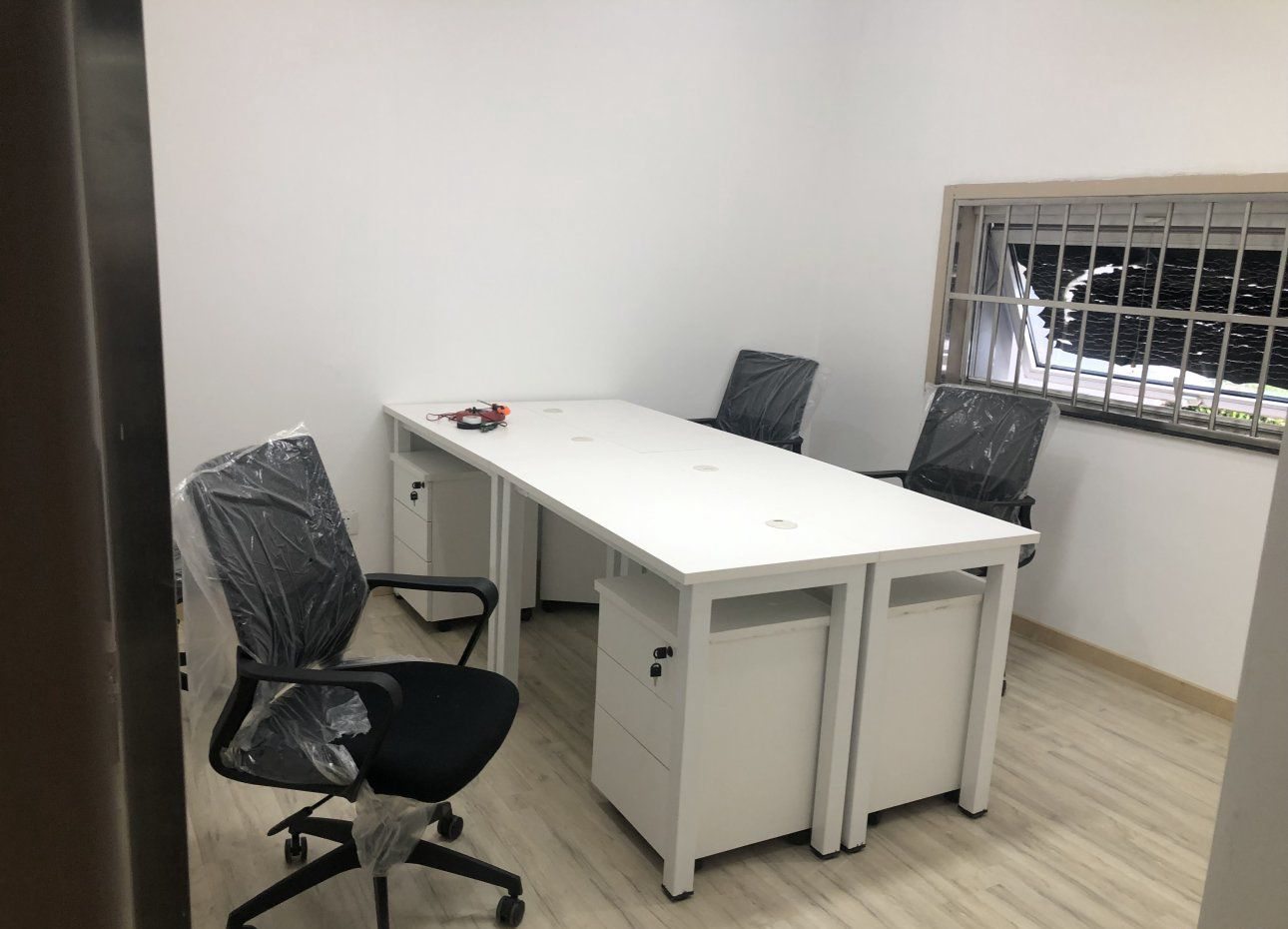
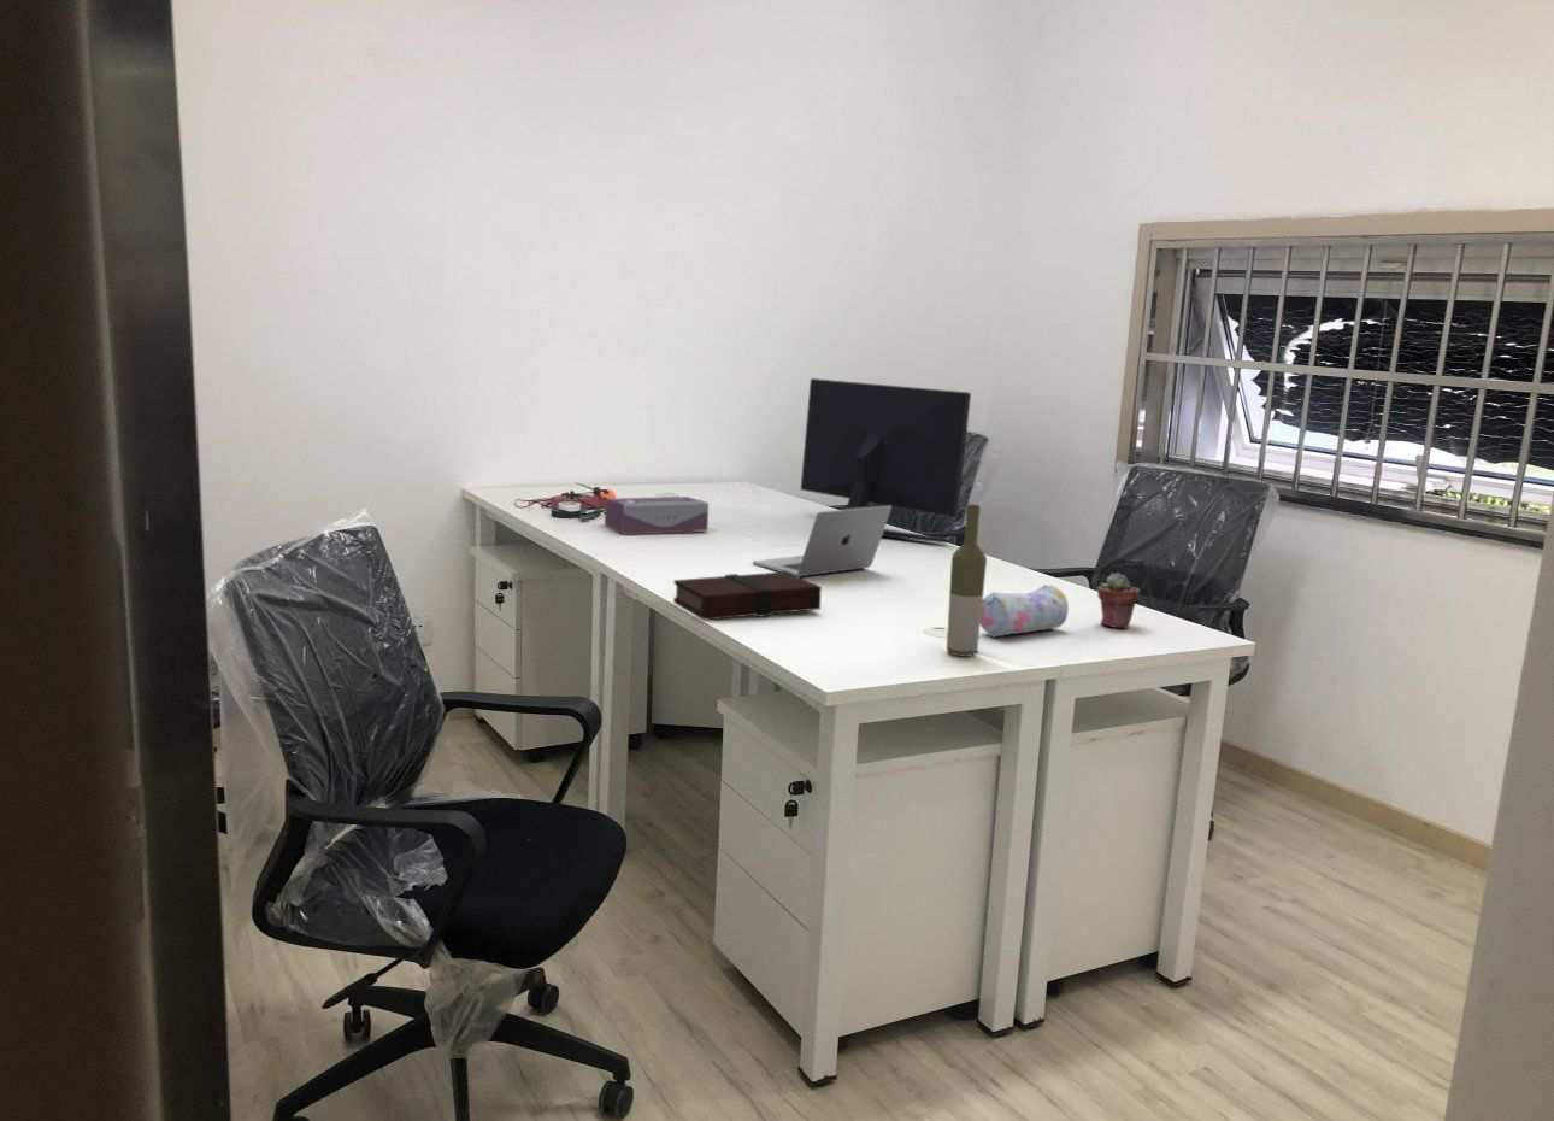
+ laptop [752,506,893,577]
+ tissue box [603,496,709,537]
+ bottle [946,504,988,658]
+ potted succulent [1097,571,1141,630]
+ computer monitor [800,378,972,545]
+ pencil case [981,583,1070,637]
+ book [672,571,823,620]
